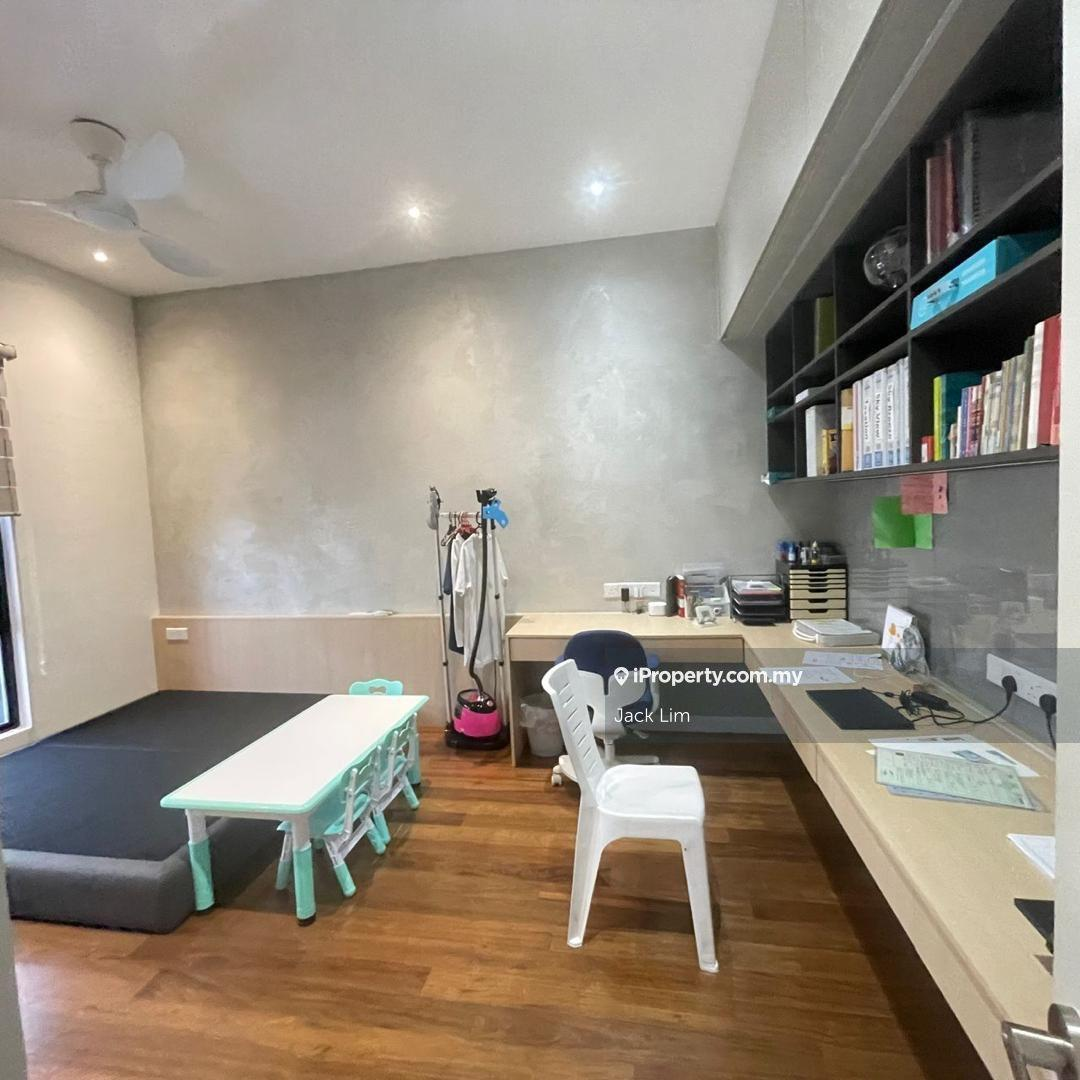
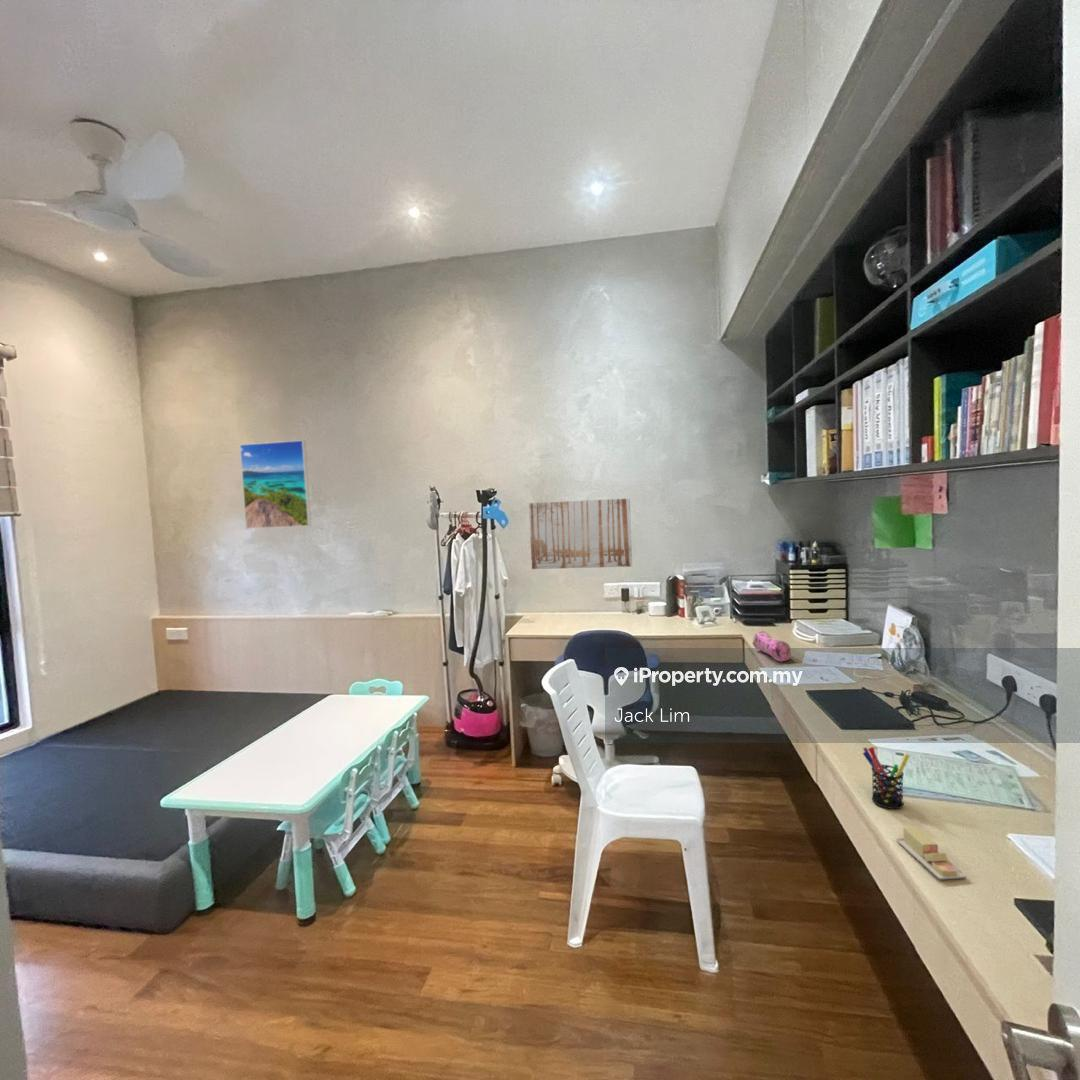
+ wall art [528,497,633,570]
+ pencil case [752,630,792,662]
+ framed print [239,439,312,530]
+ sticky notes [895,826,968,880]
+ pen holder [862,746,910,810]
